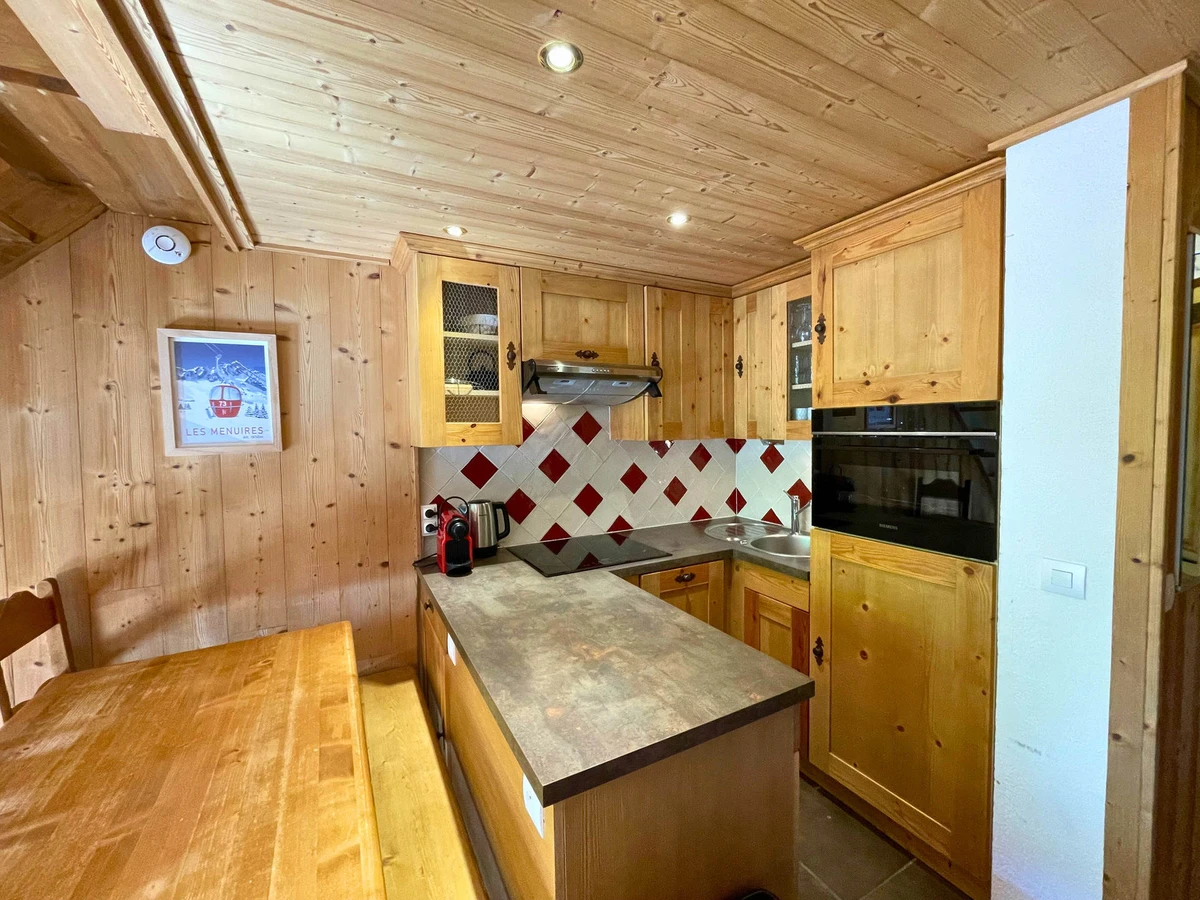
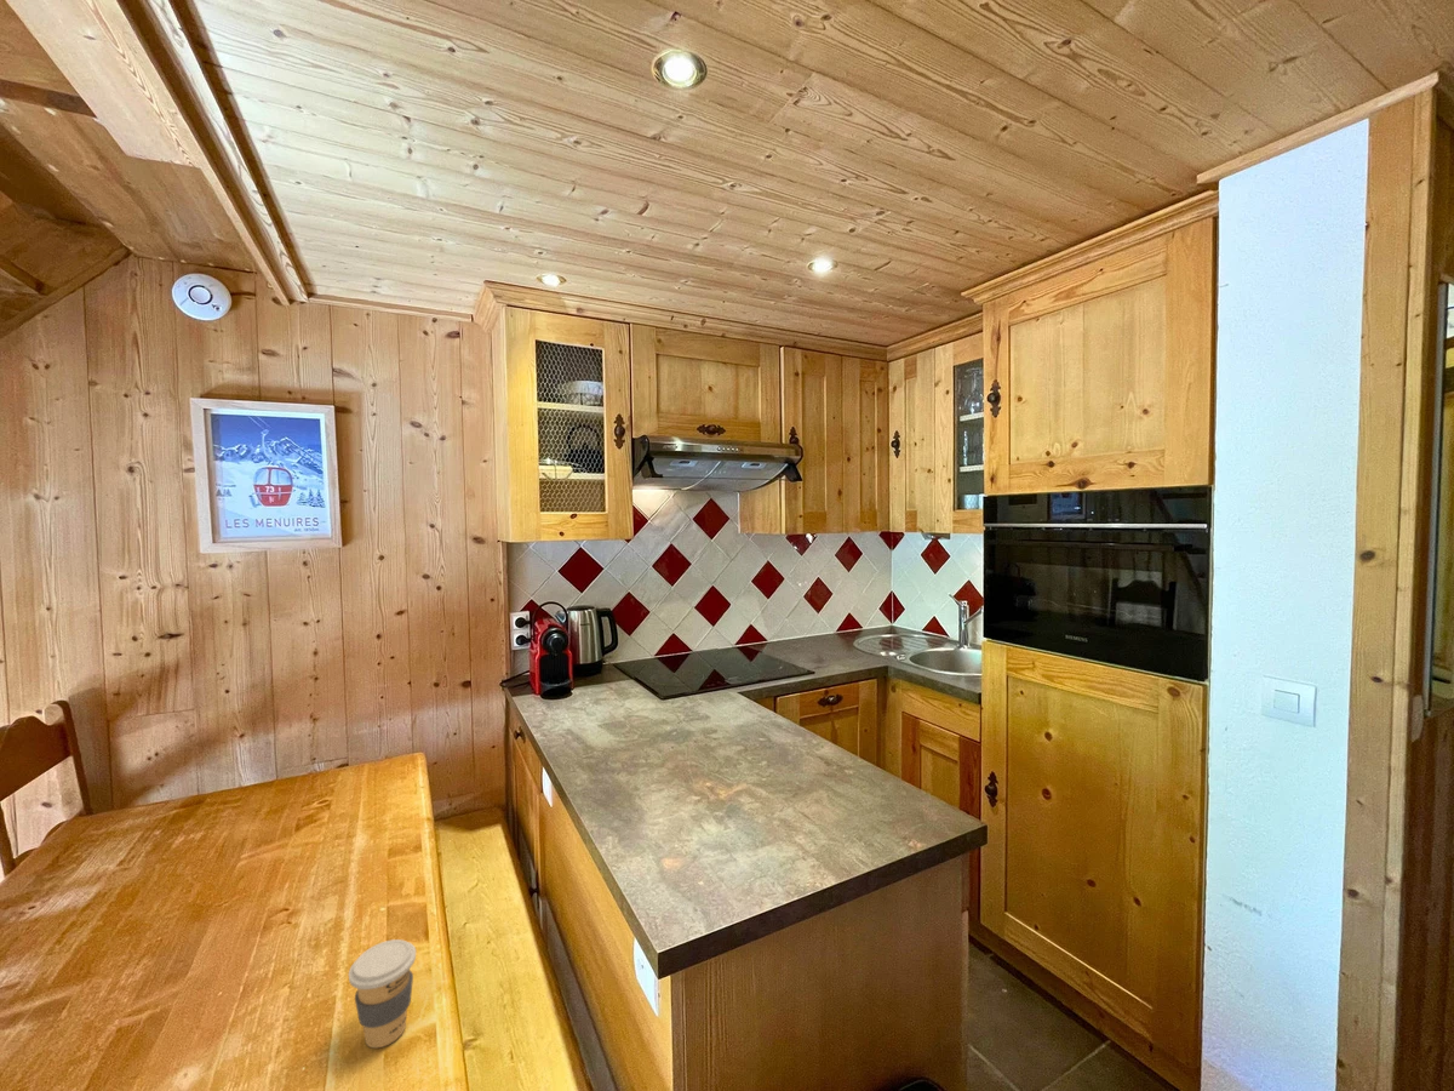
+ coffee cup [348,938,417,1049]
